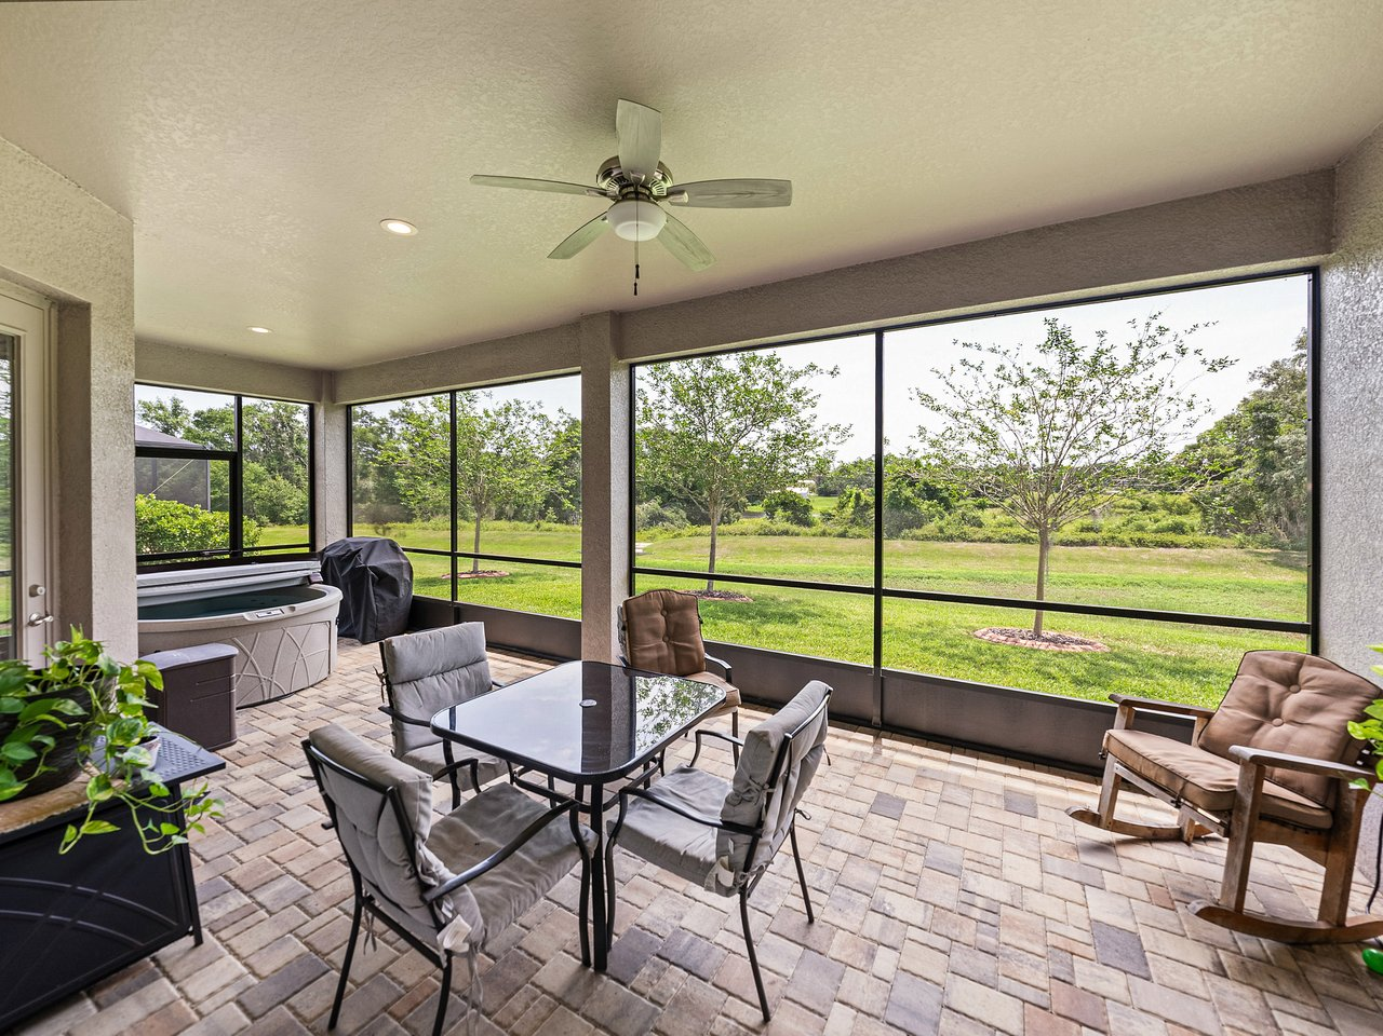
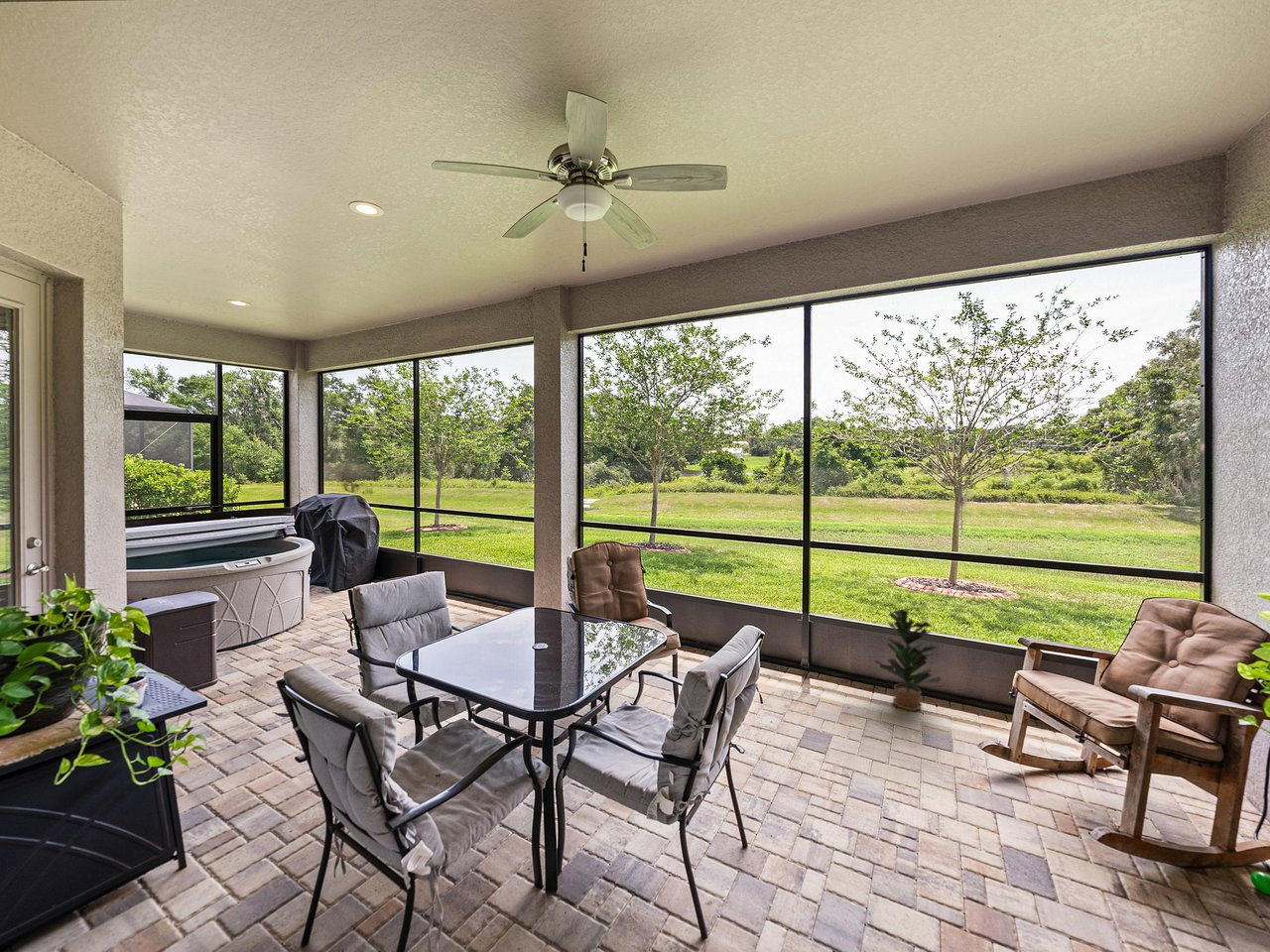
+ potted plant [874,609,943,712]
